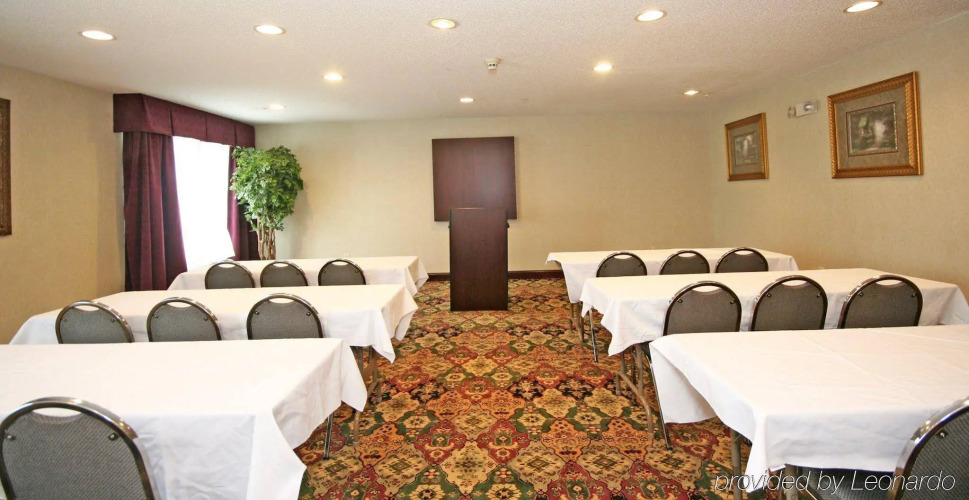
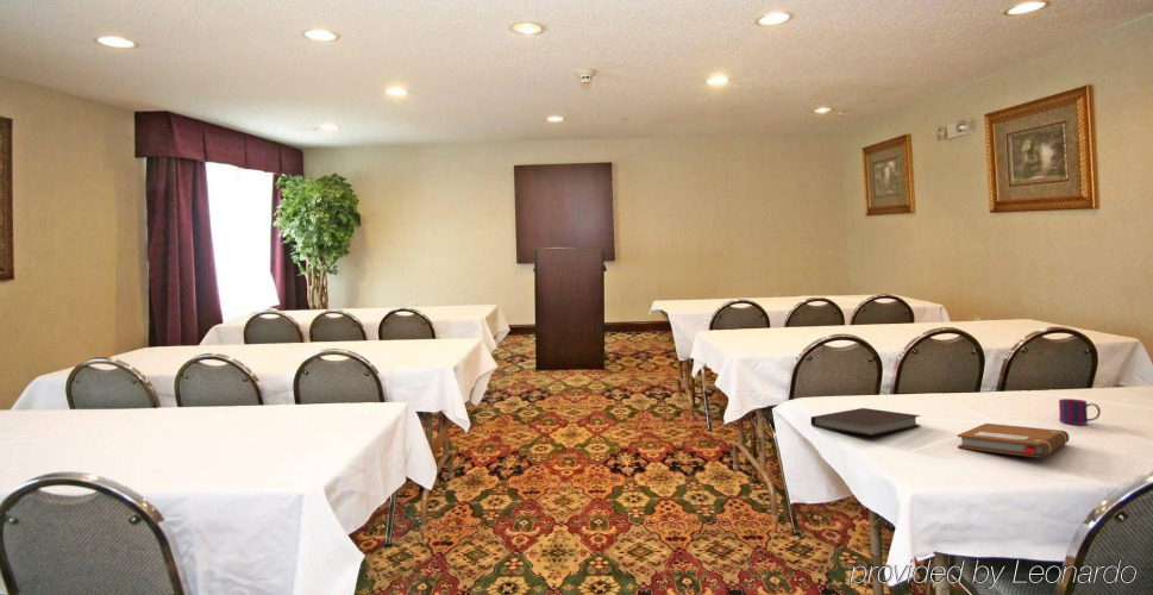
+ mug [1058,397,1102,426]
+ notebook [957,422,1070,459]
+ notebook [810,407,922,437]
